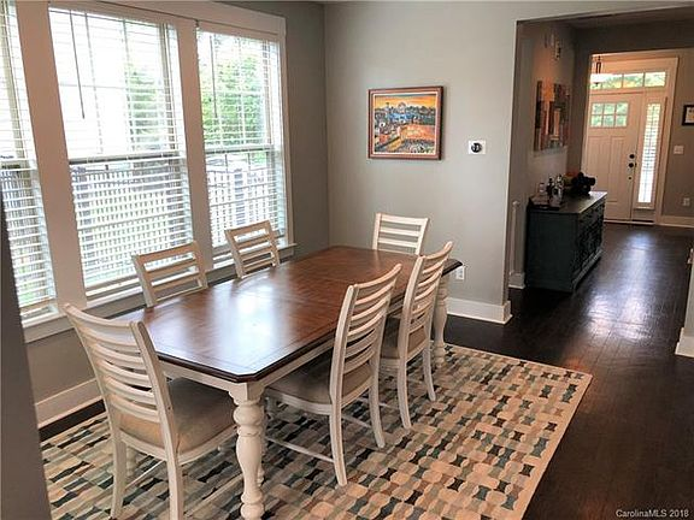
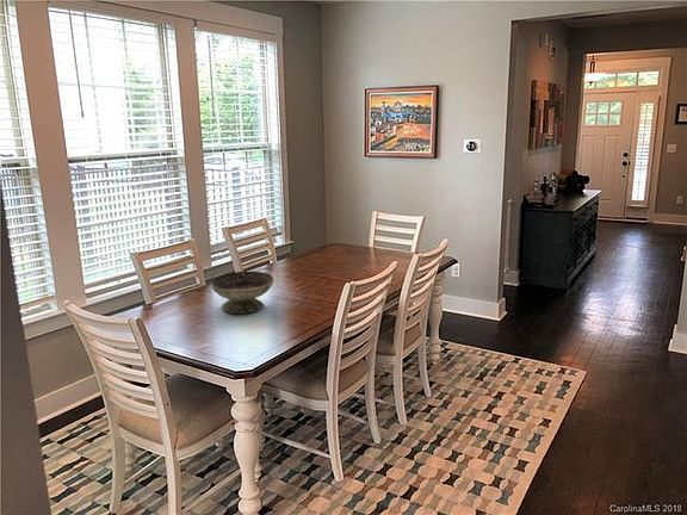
+ decorative bowl [210,271,274,315]
